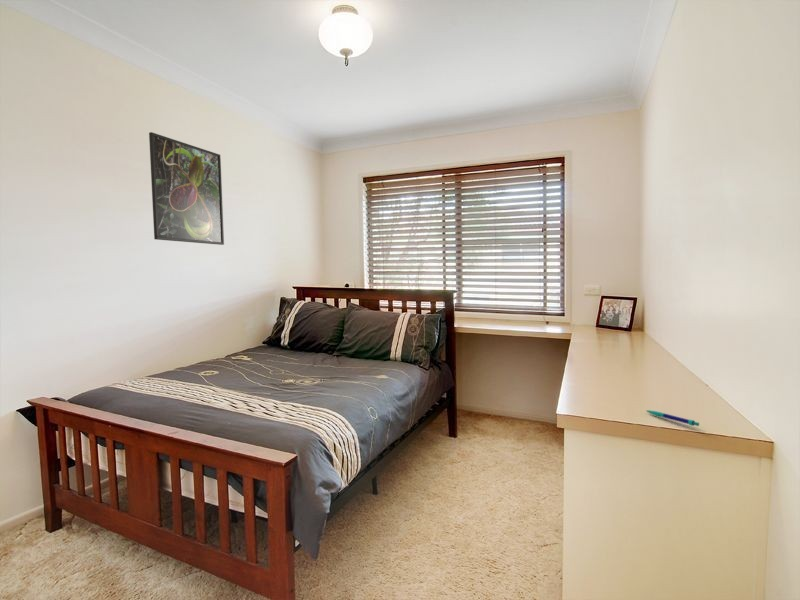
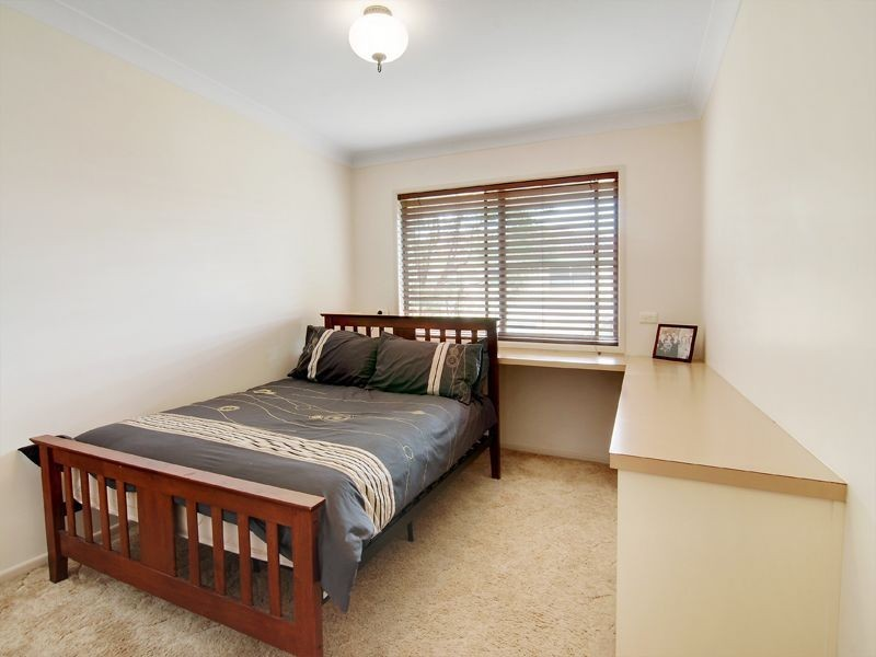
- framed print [148,131,225,246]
- pen [646,409,700,427]
